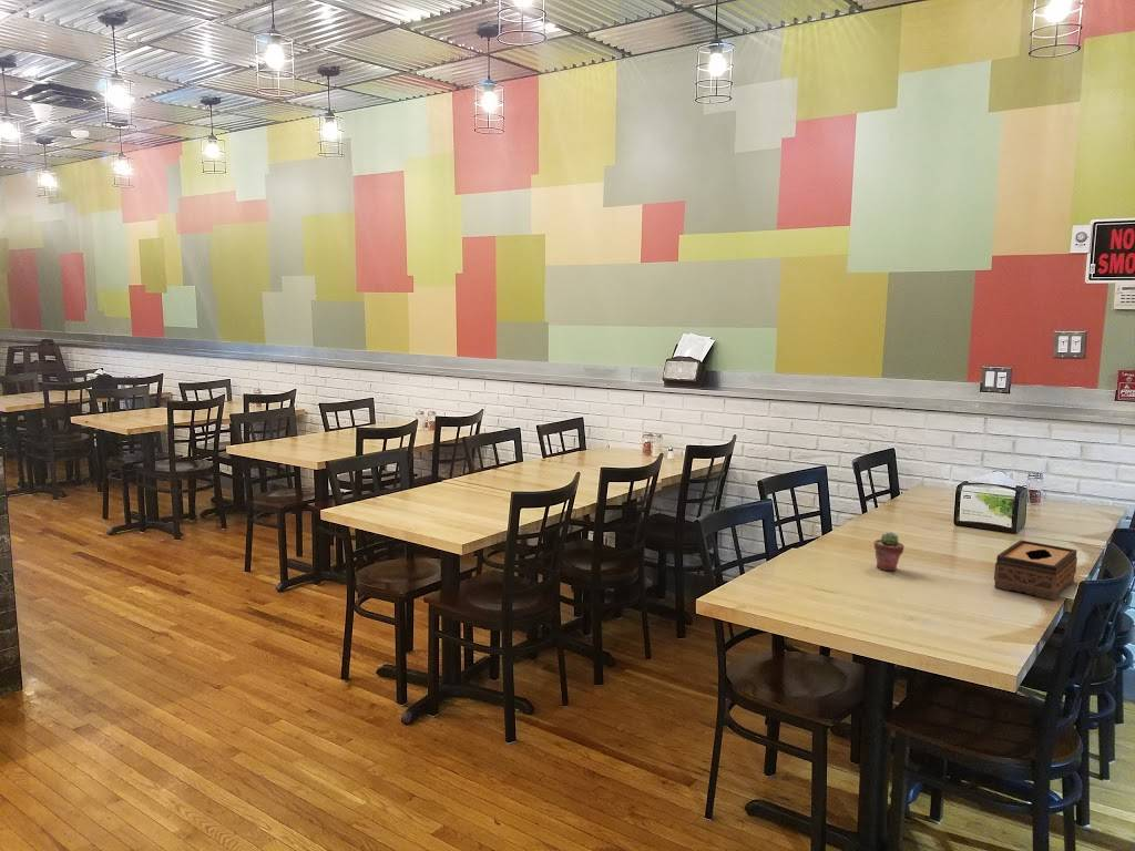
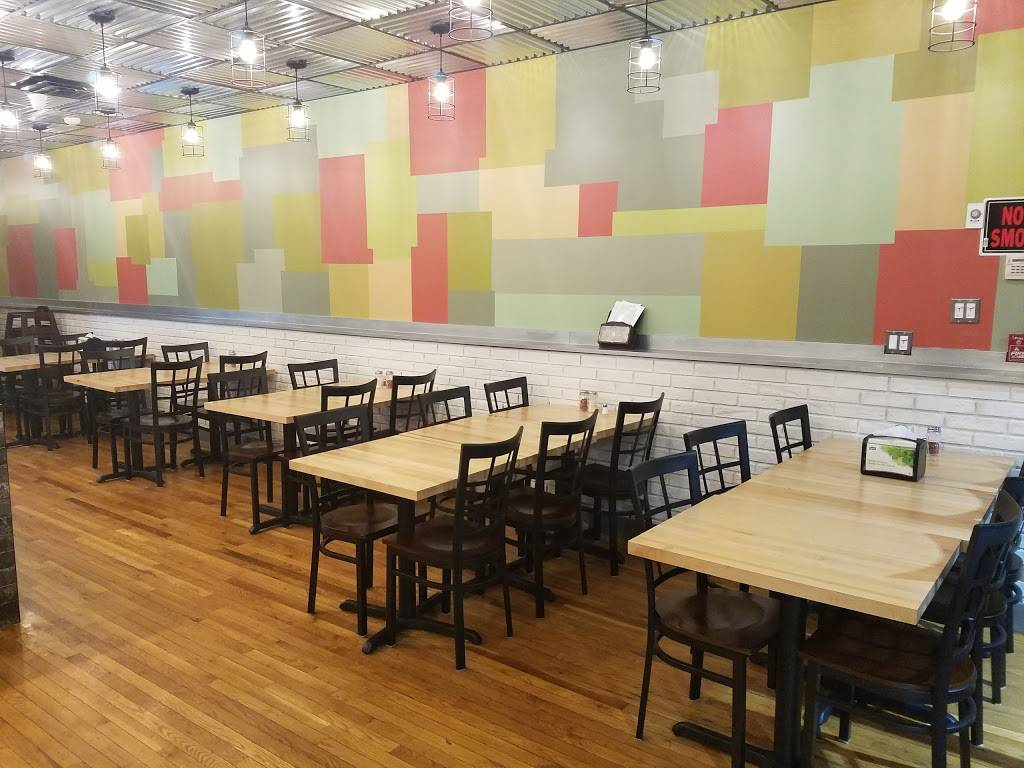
- tissue box [993,540,1078,602]
- potted succulent [873,532,906,572]
